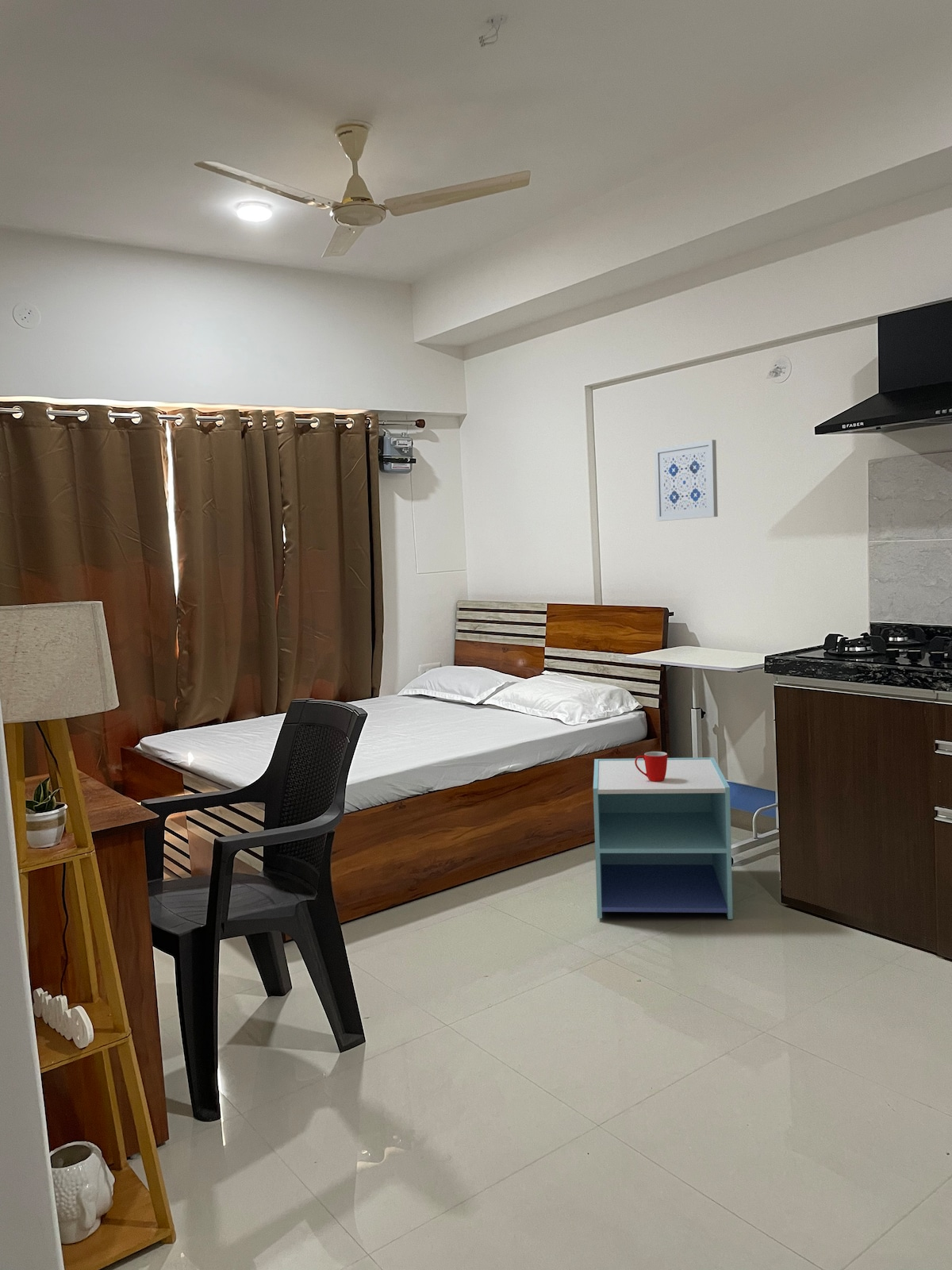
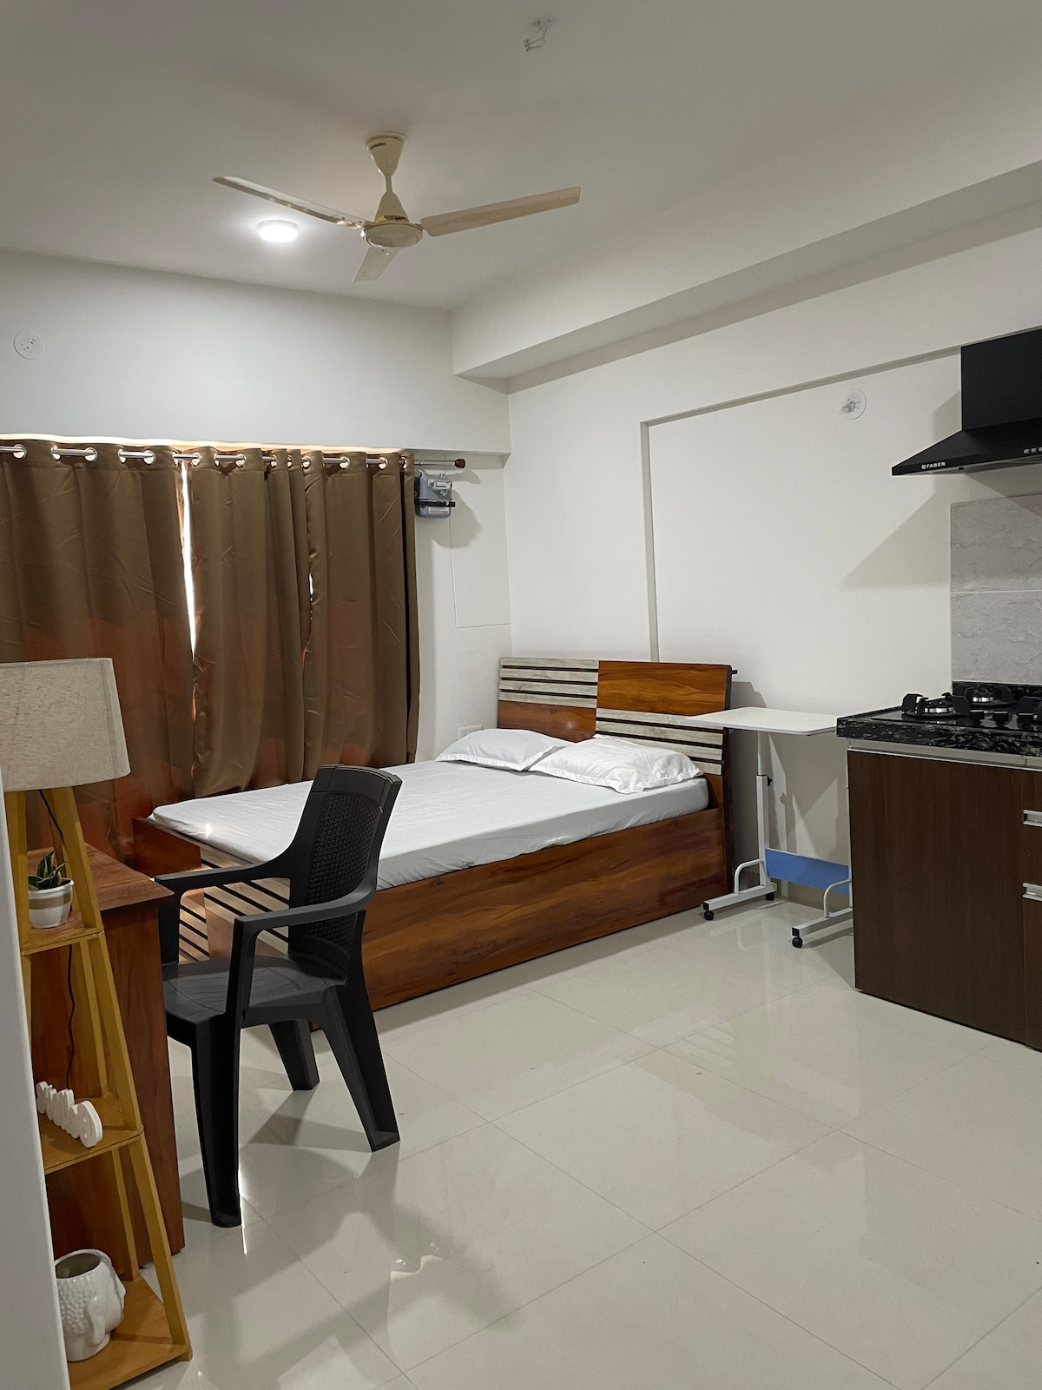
- nightstand [593,756,734,920]
- mug [635,751,668,782]
- wall art [654,439,719,522]
